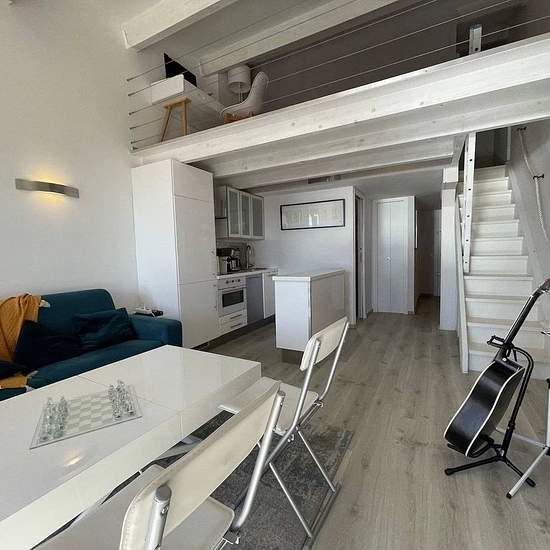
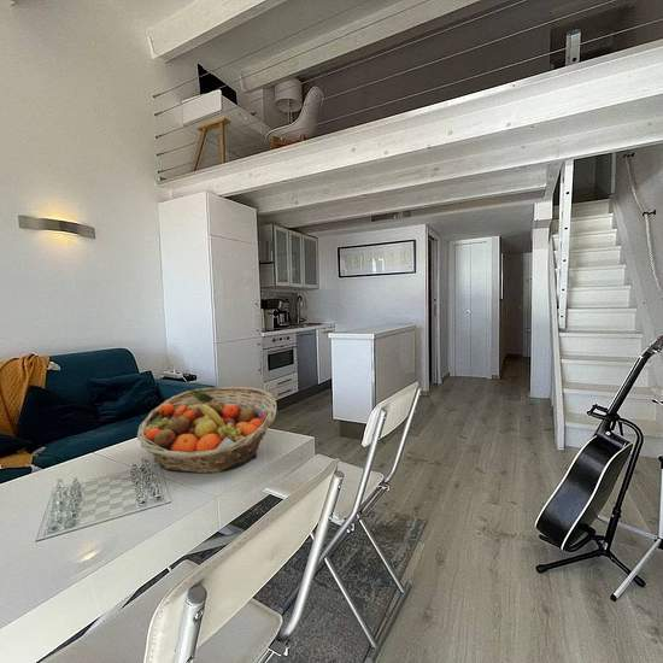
+ fruit basket [136,386,278,475]
